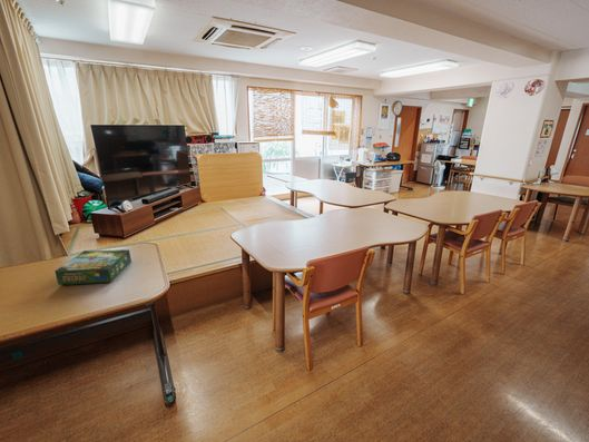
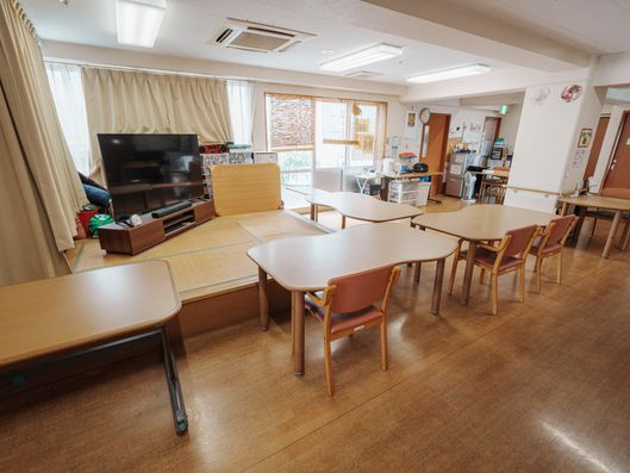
- board game [53,248,132,286]
